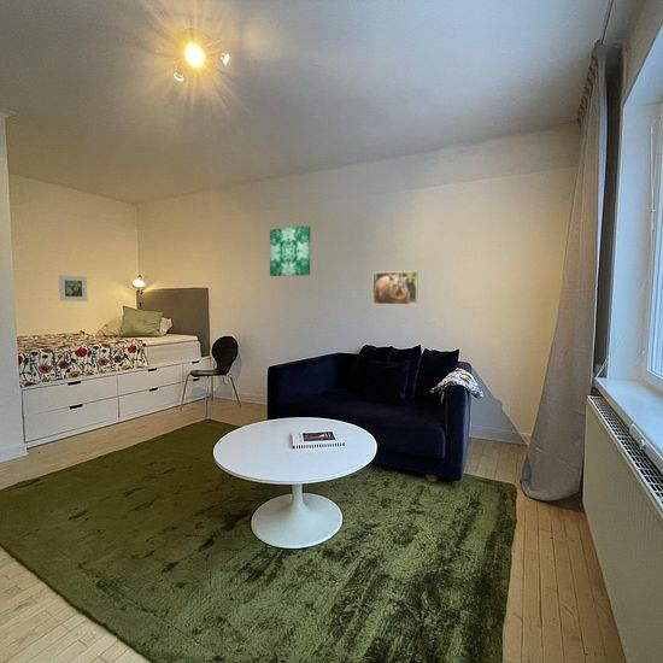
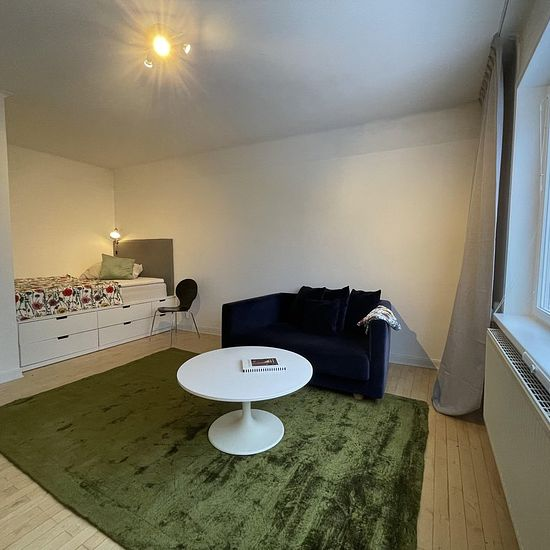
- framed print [371,270,419,306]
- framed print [58,274,88,303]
- wall art [269,225,311,277]
